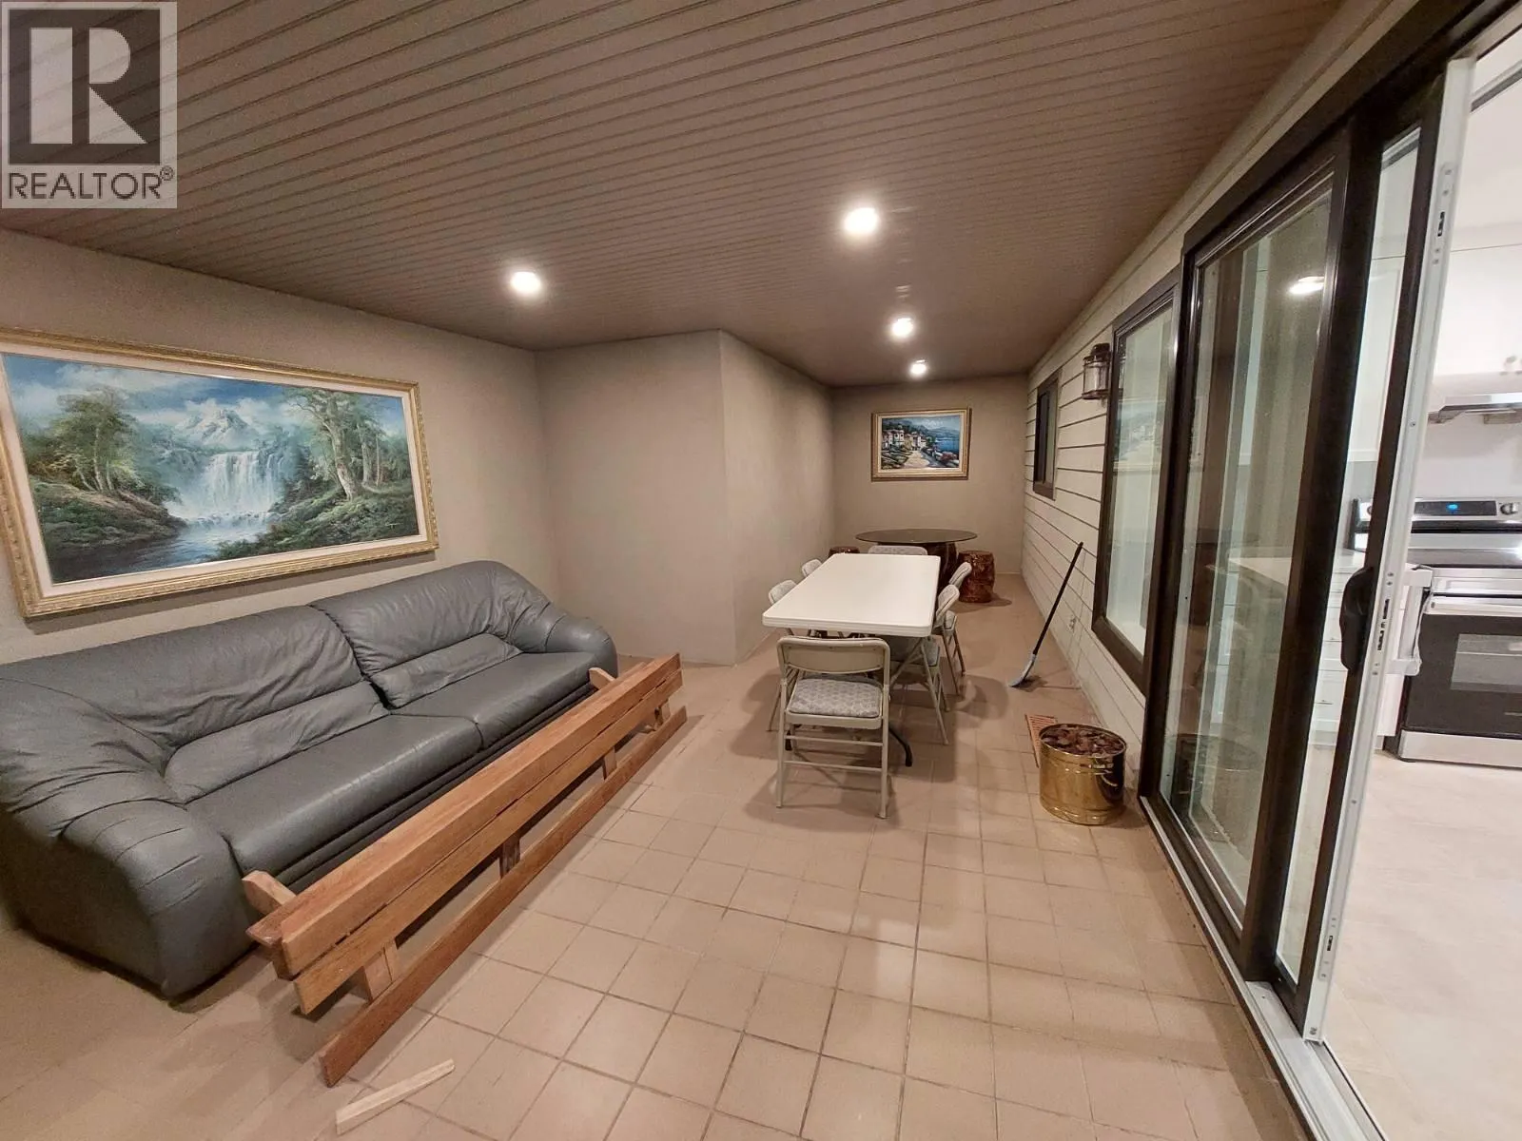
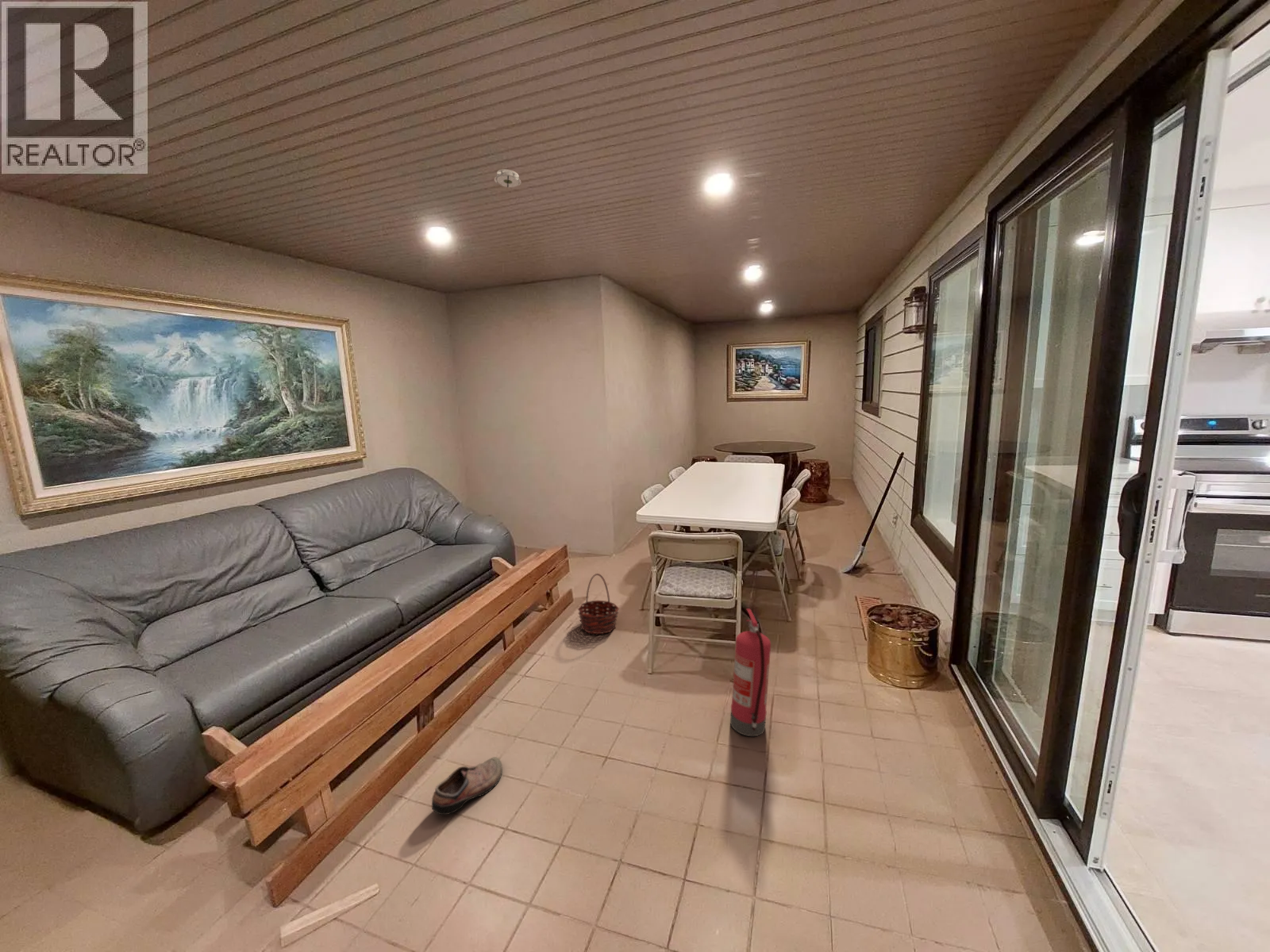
+ smoke detector [494,168,522,188]
+ basket [577,573,620,635]
+ fire extinguisher [729,608,772,737]
+ shoe [431,756,503,816]
